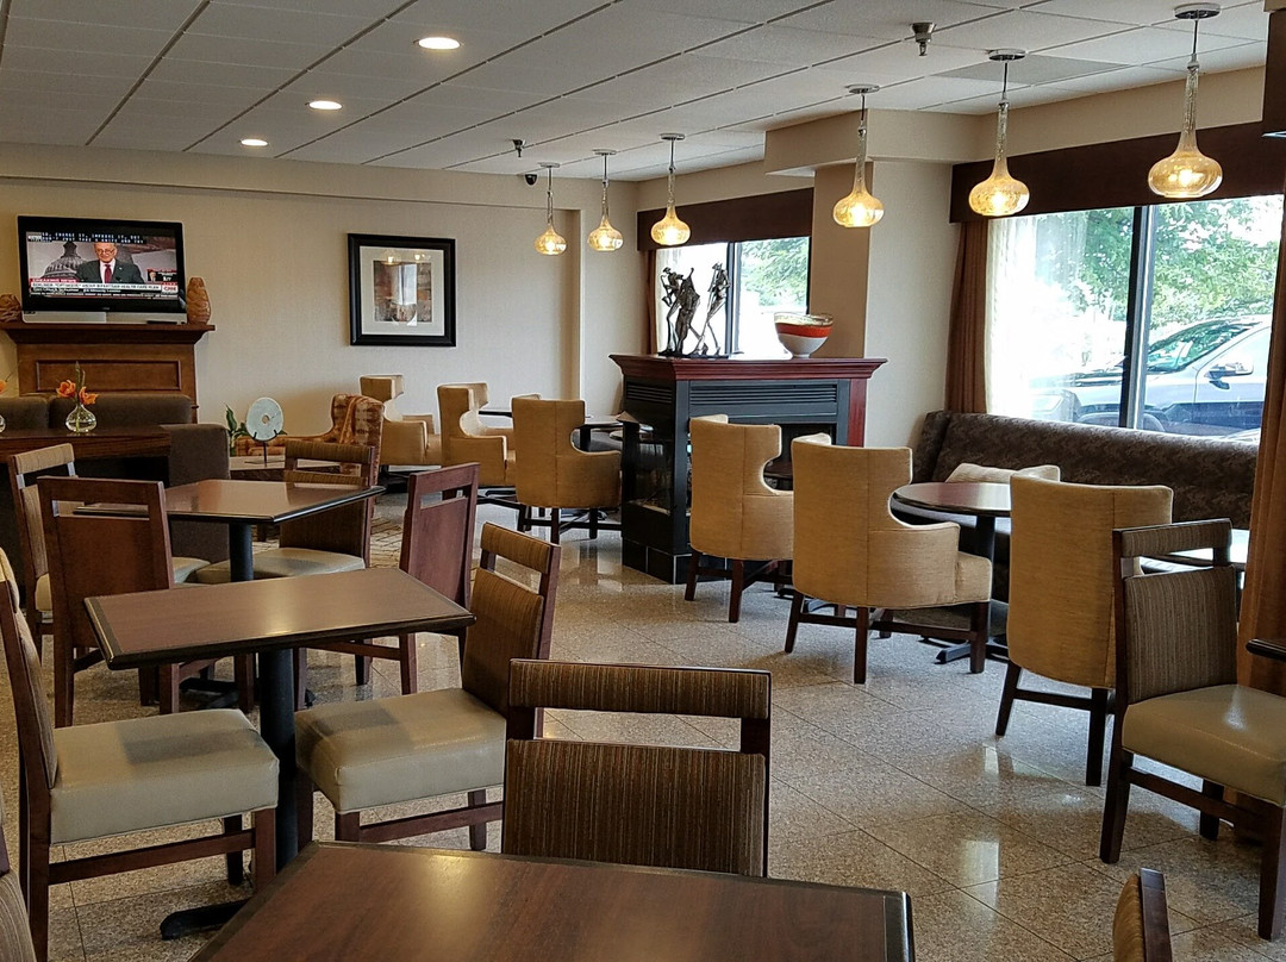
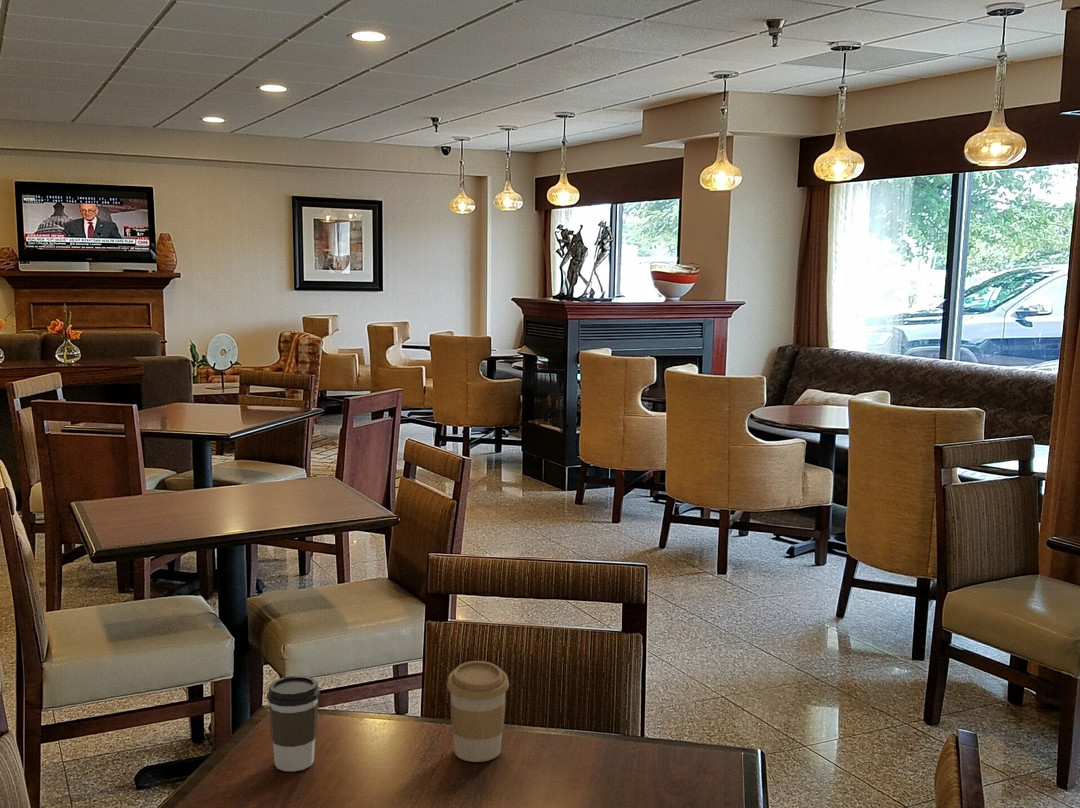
+ coffee cup [446,660,510,763]
+ coffee cup [266,675,321,772]
